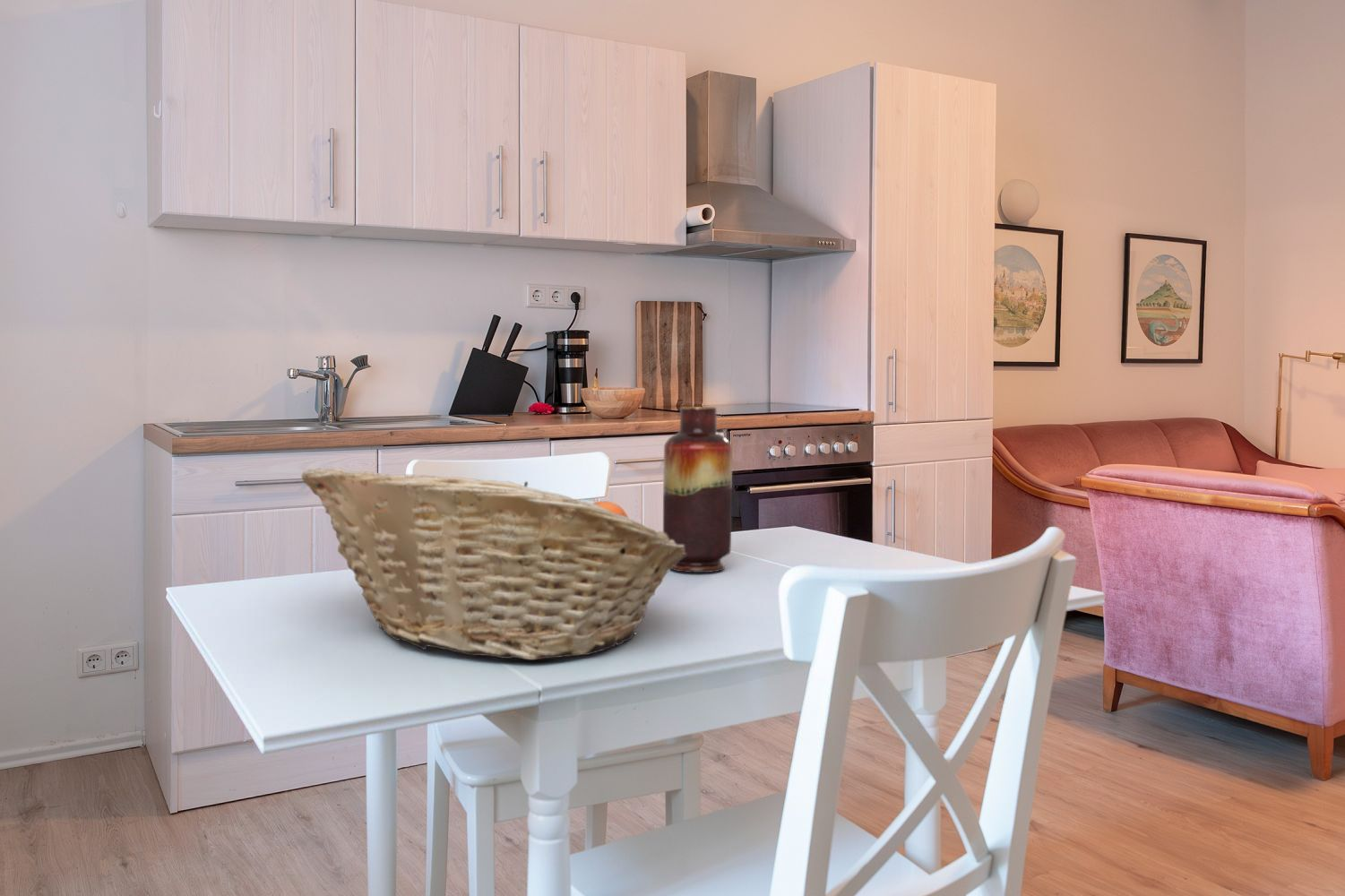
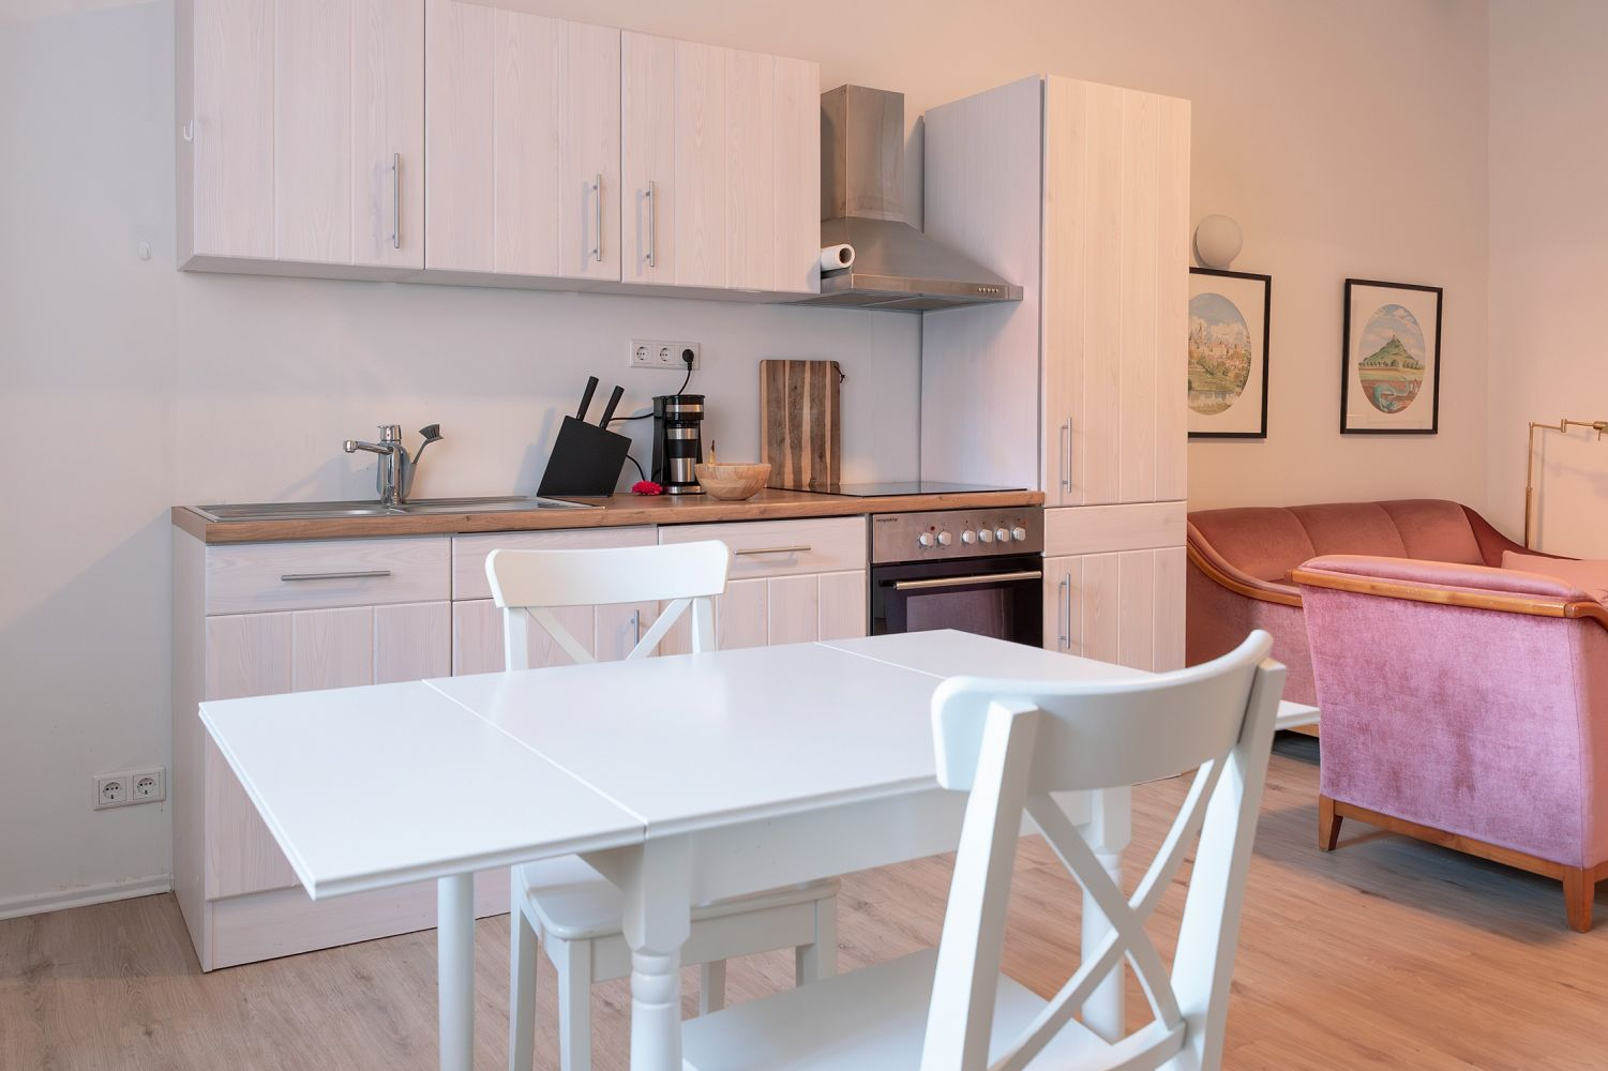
- fruit basket [301,467,686,660]
- vase [662,406,733,573]
